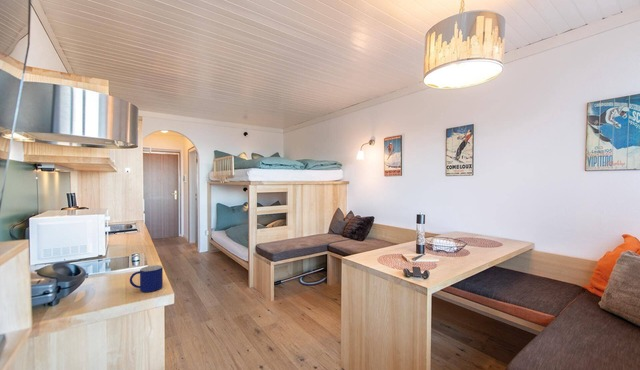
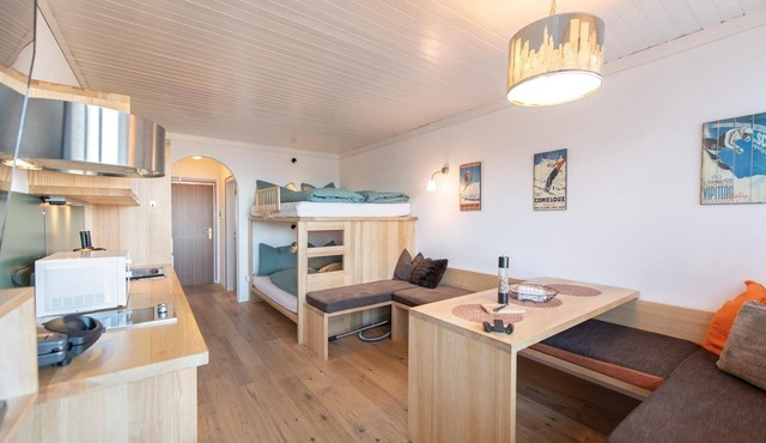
- mug [129,264,164,293]
